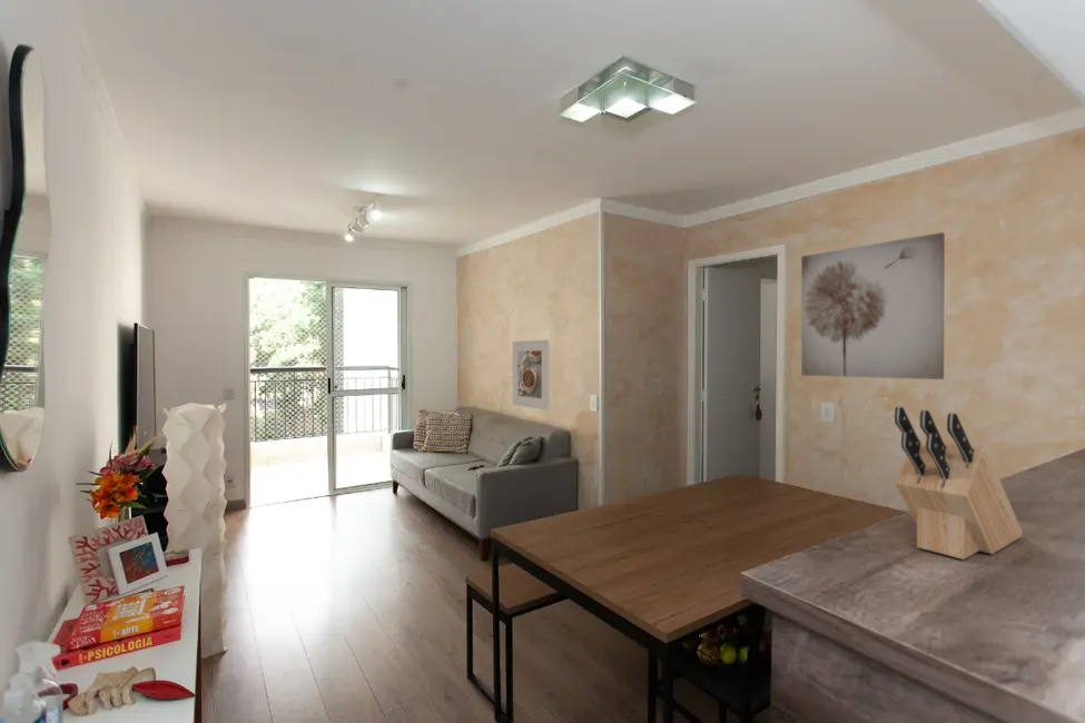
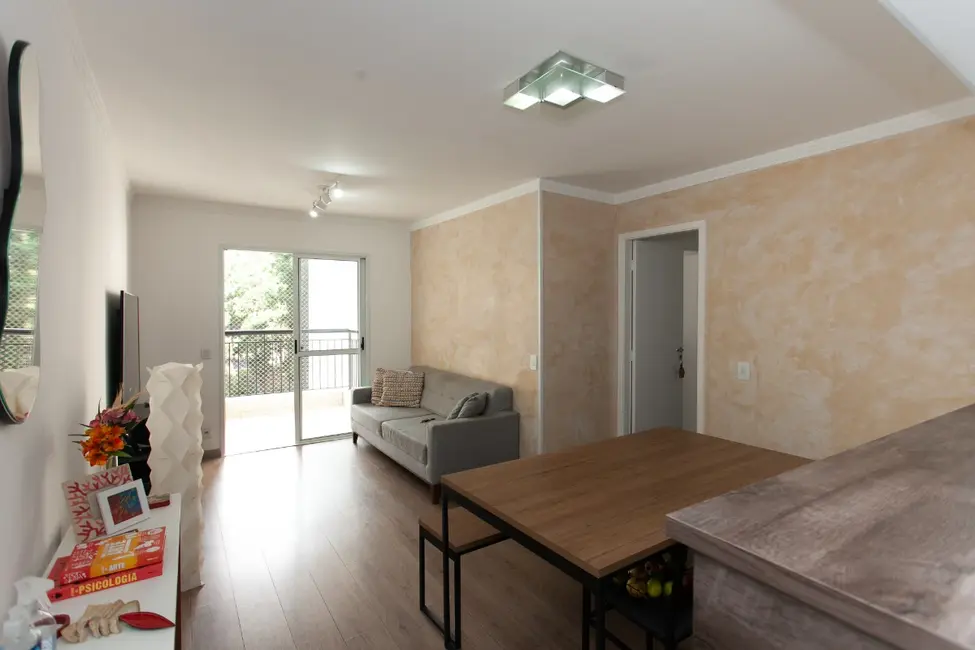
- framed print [512,339,551,410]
- knife block [894,405,1024,561]
- wall art [800,231,946,380]
